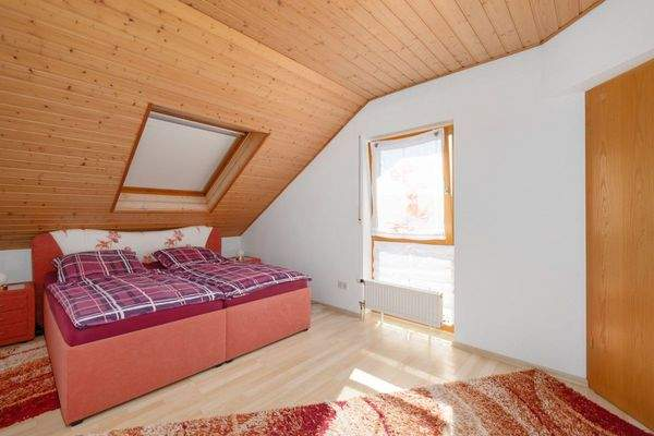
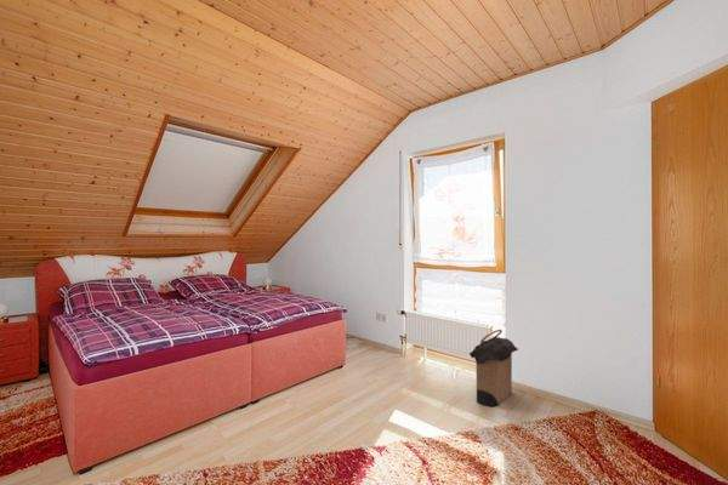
+ laundry hamper [468,329,519,407]
